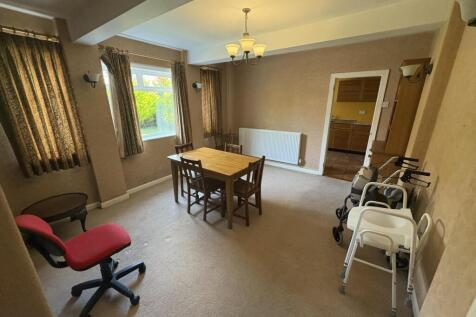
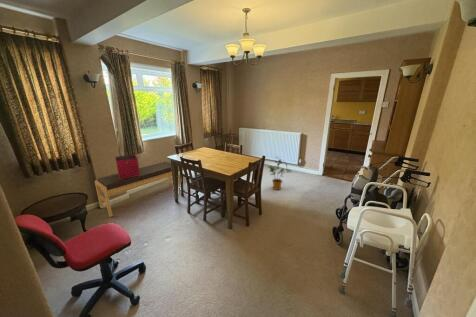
+ bench [94,161,180,218]
+ house plant [266,156,293,191]
+ storage bin [114,153,140,179]
